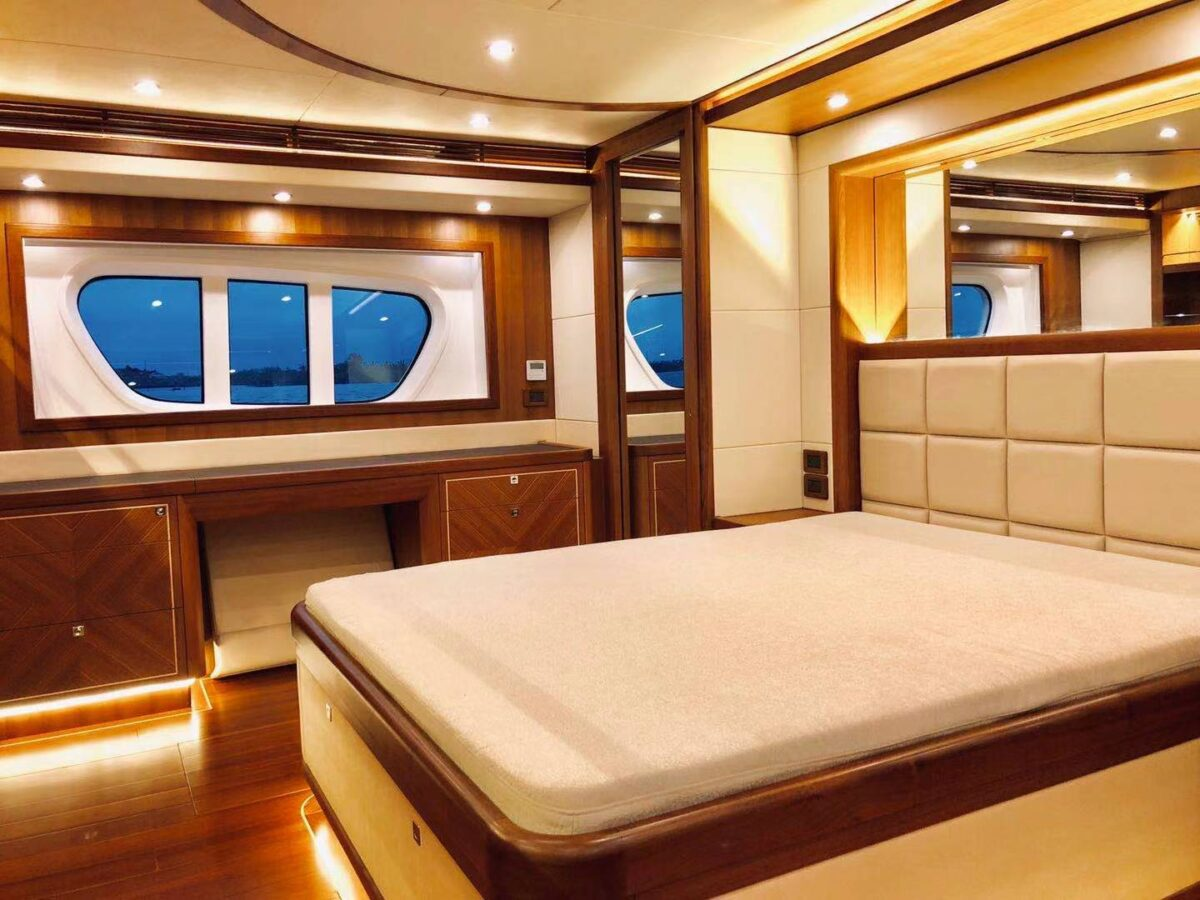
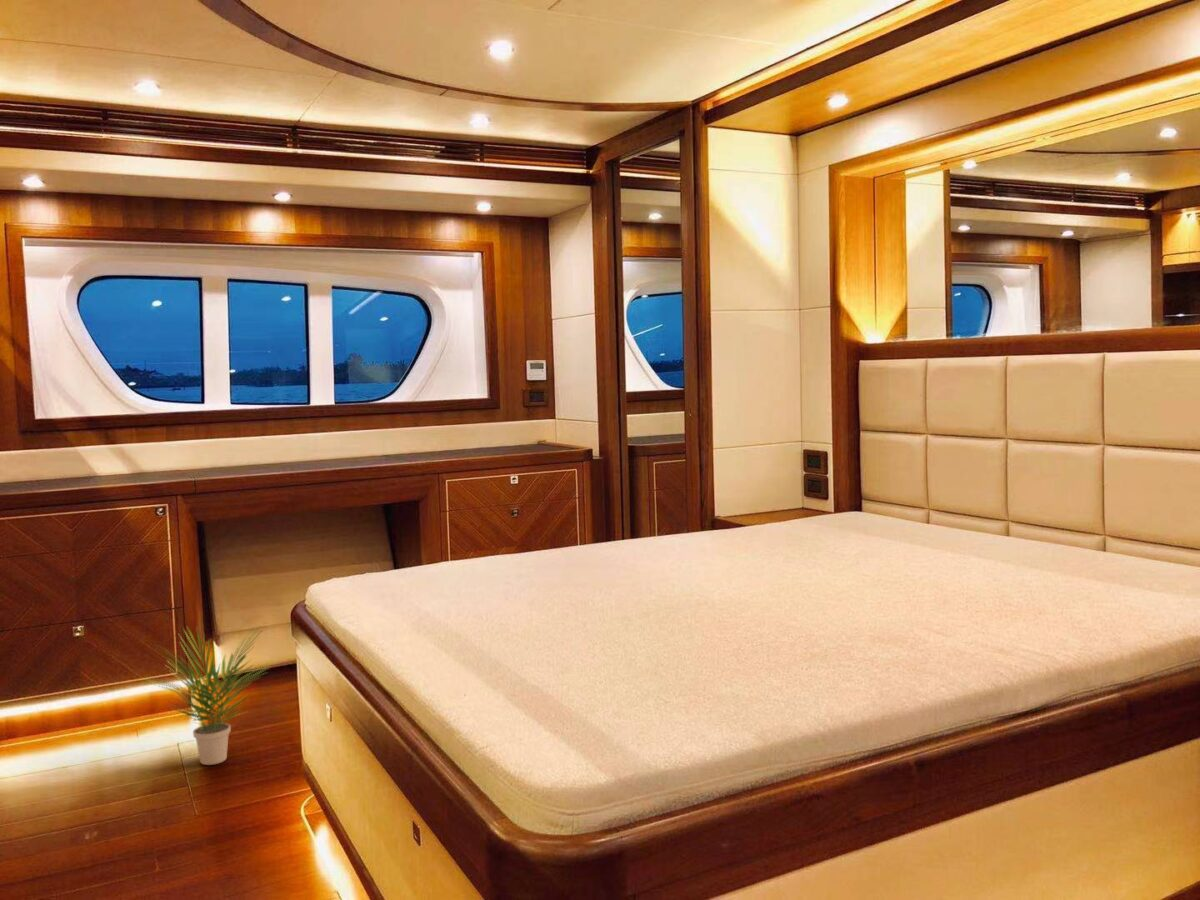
+ potted plant [140,624,273,766]
